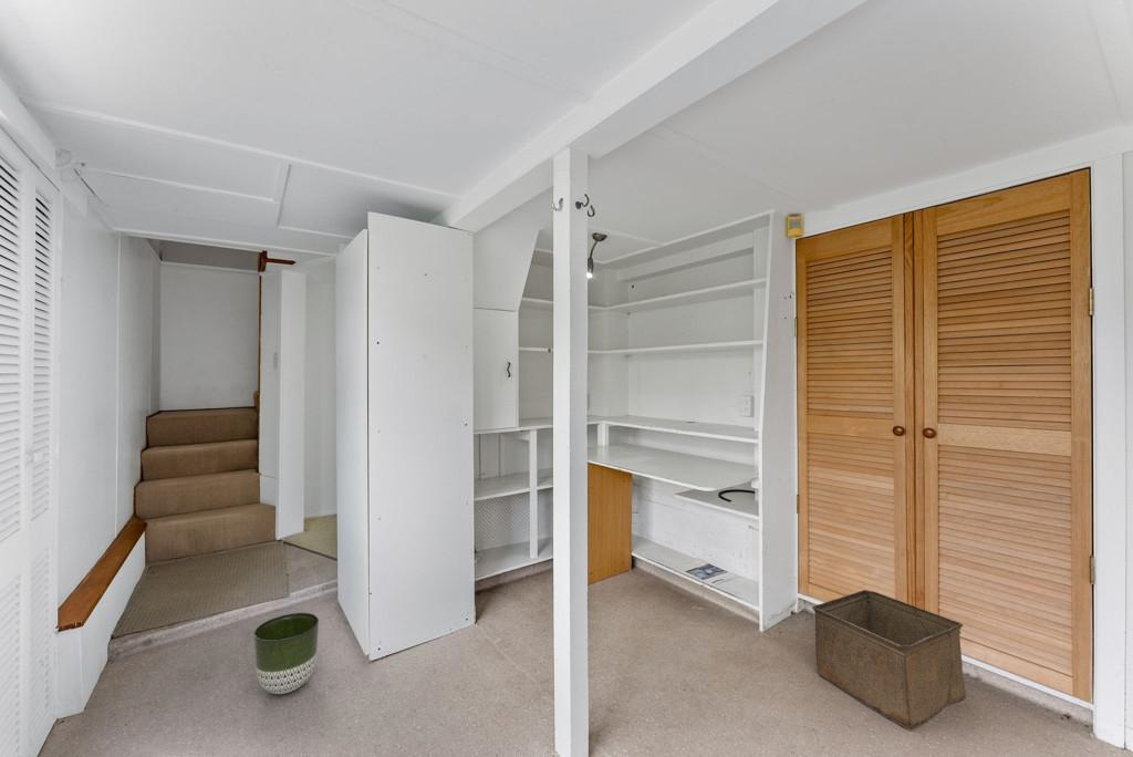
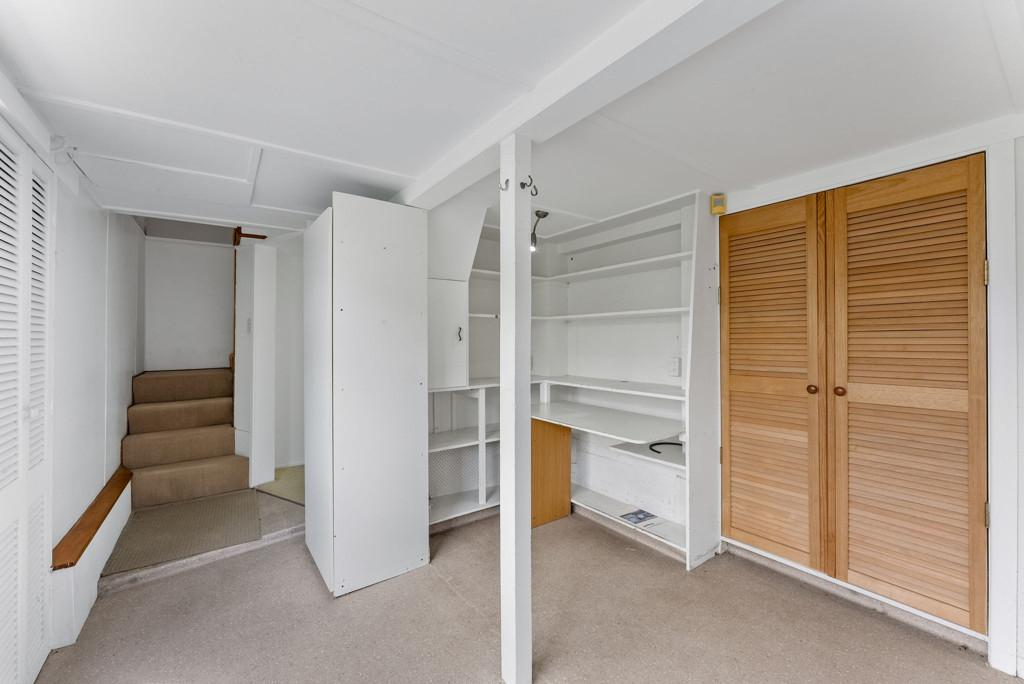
- planter [252,612,320,695]
- storage bin [811,589,967,730]
